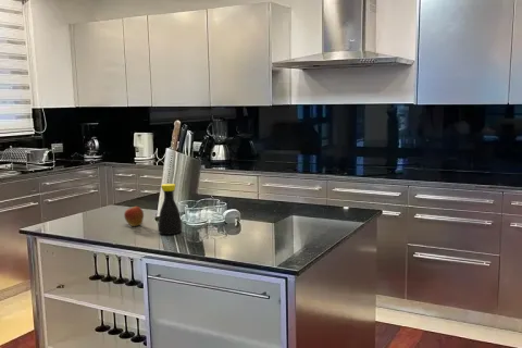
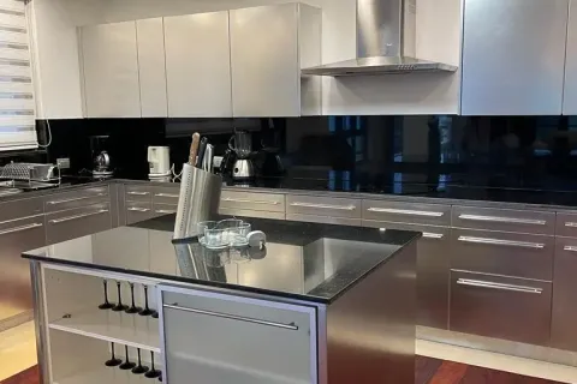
- apple [123,204,145,227]
- bottle [158,183,183,235]
